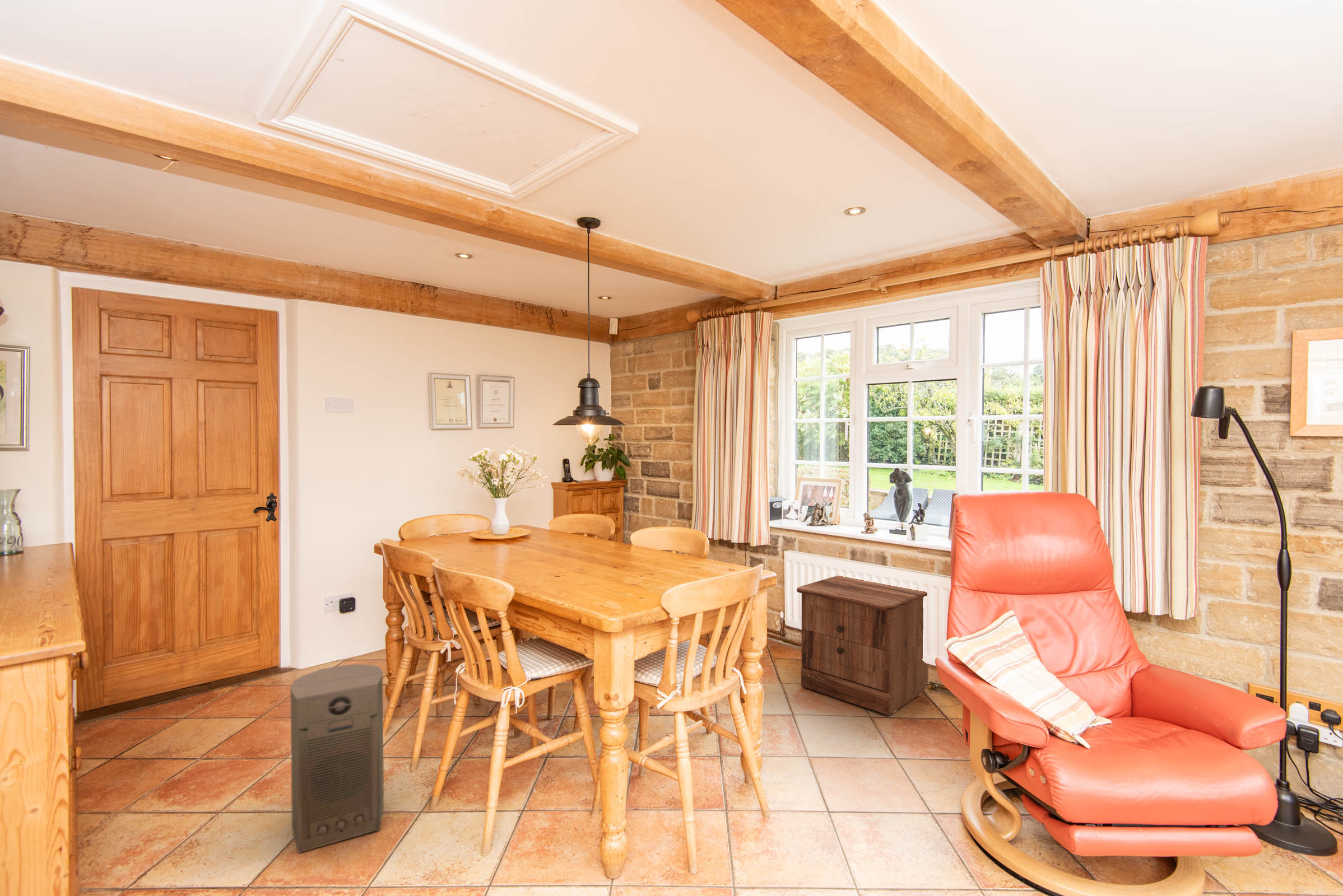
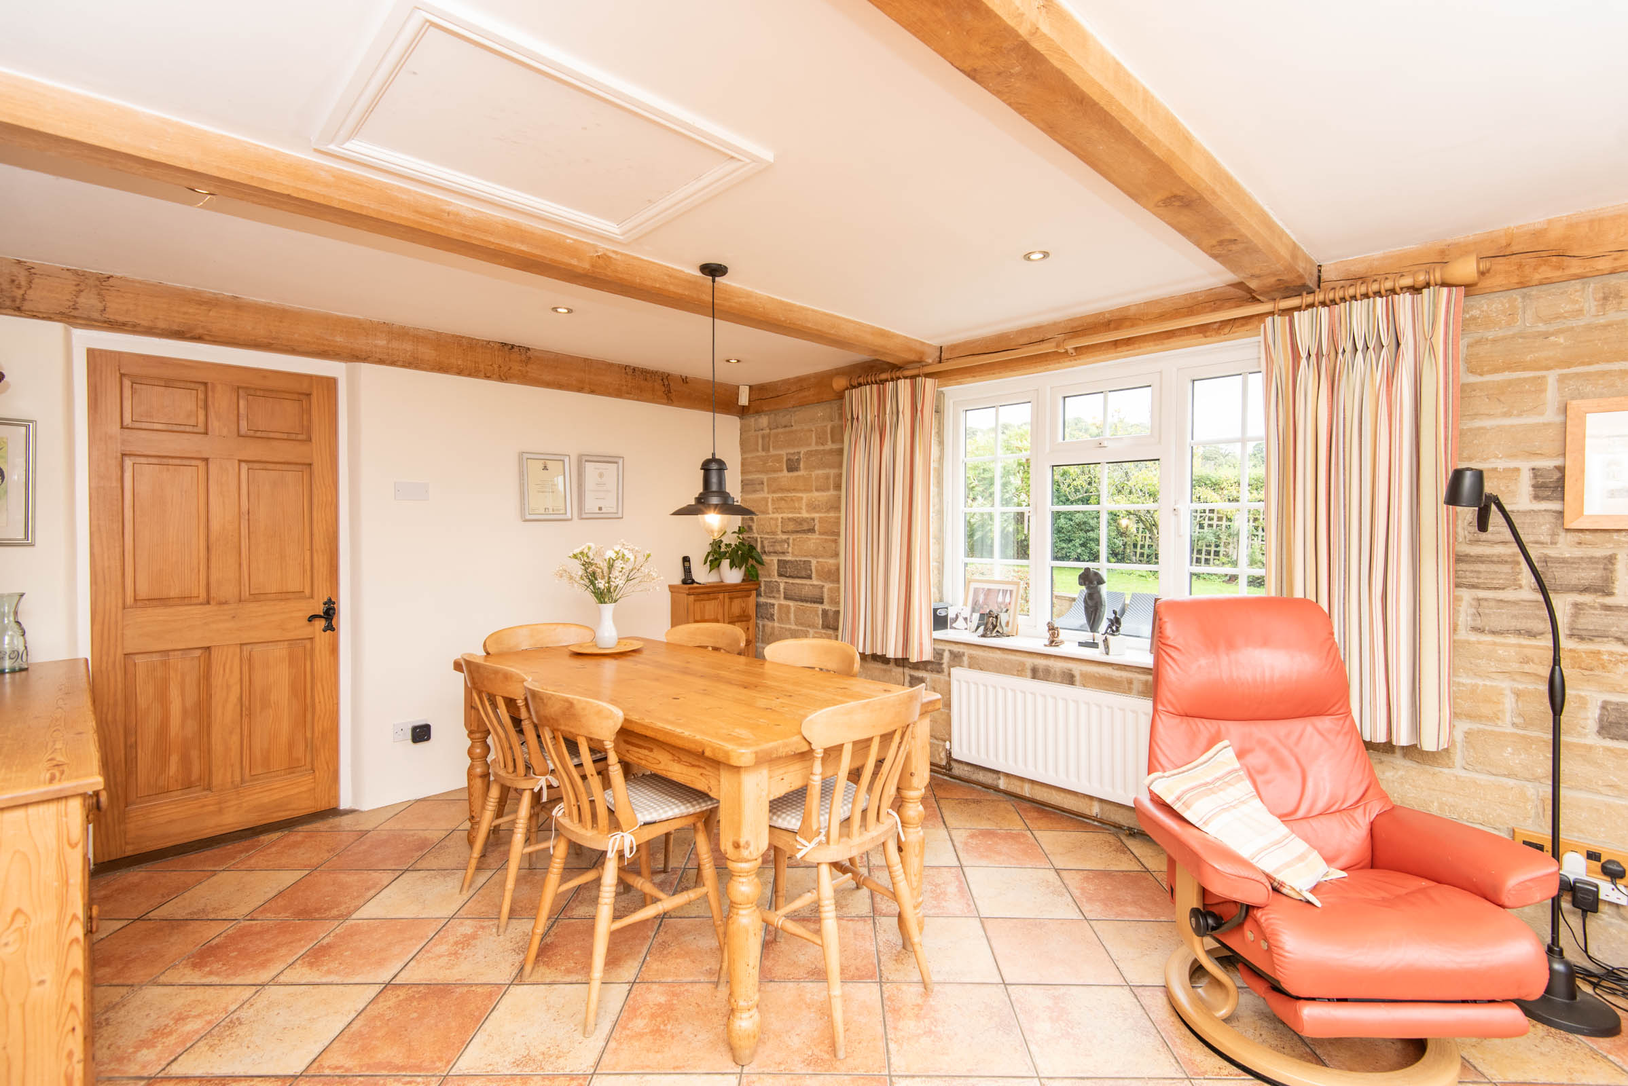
- nightstand [796,575,929,716]
- fan [290,664,384,853]
